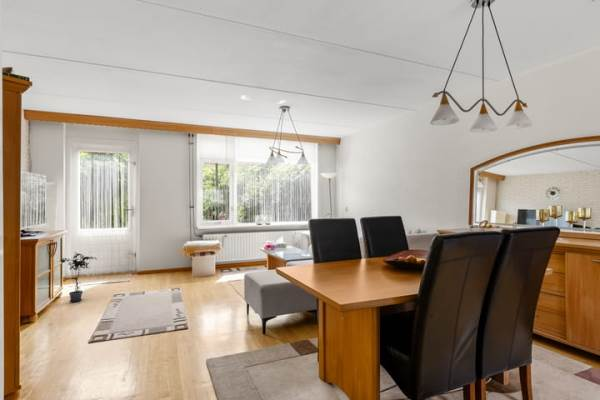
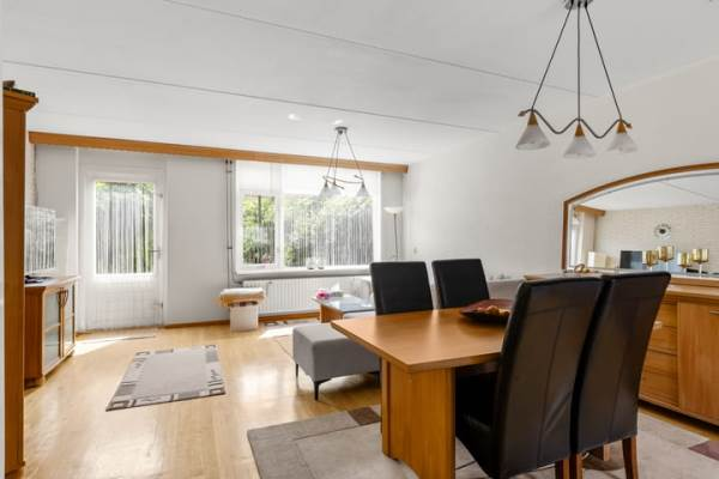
- potted plant [57,252,97,303]
